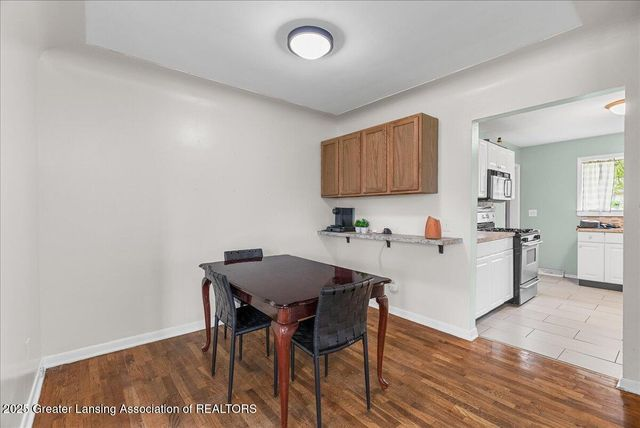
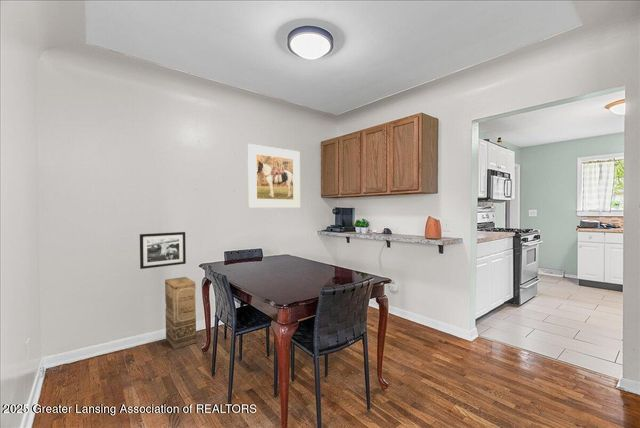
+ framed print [246,143,301,209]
+ cardboard box [164,276,197,350]
+ picture frame [139,231,187,270]
